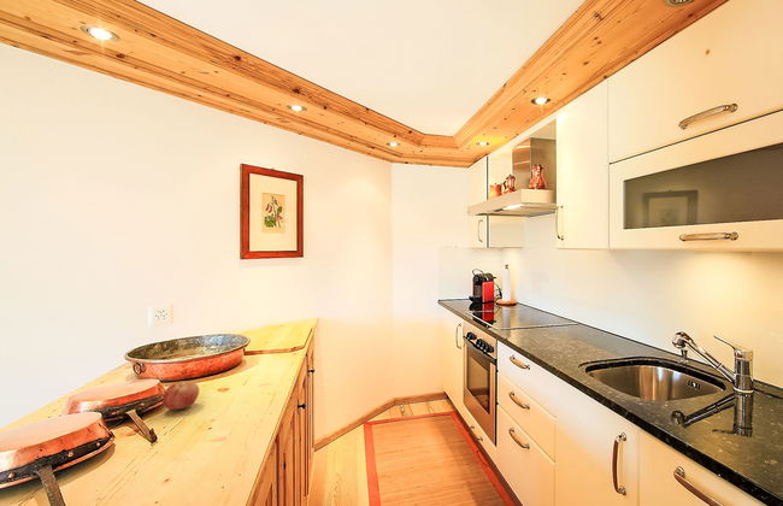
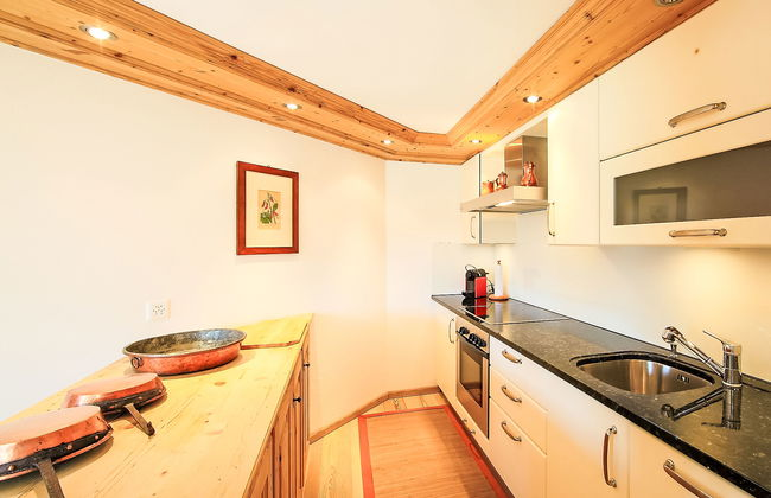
- fruit [161,381,200,411]
